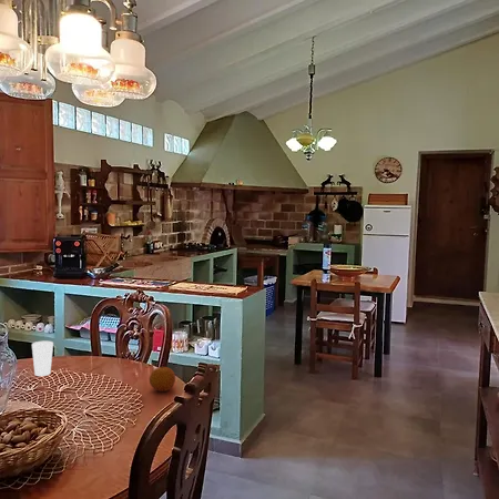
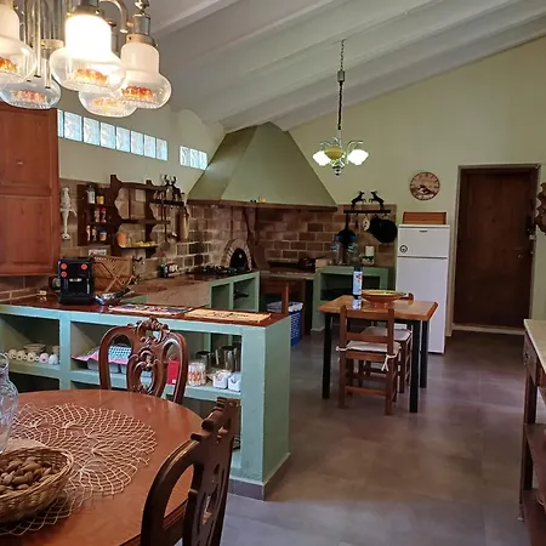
- fruit [149,366,176,393]
- cup [31,340,54,377]
